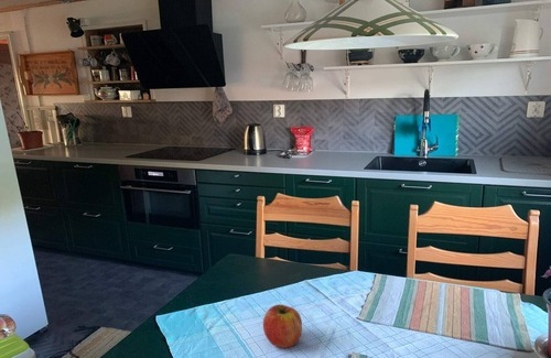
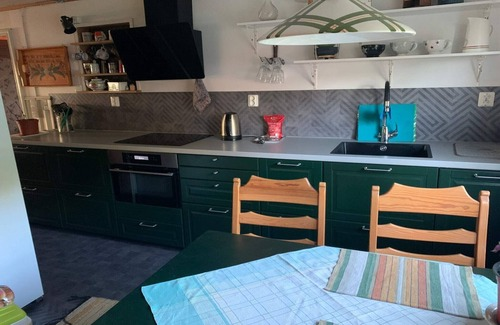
- fruit [262,304,303,349]
